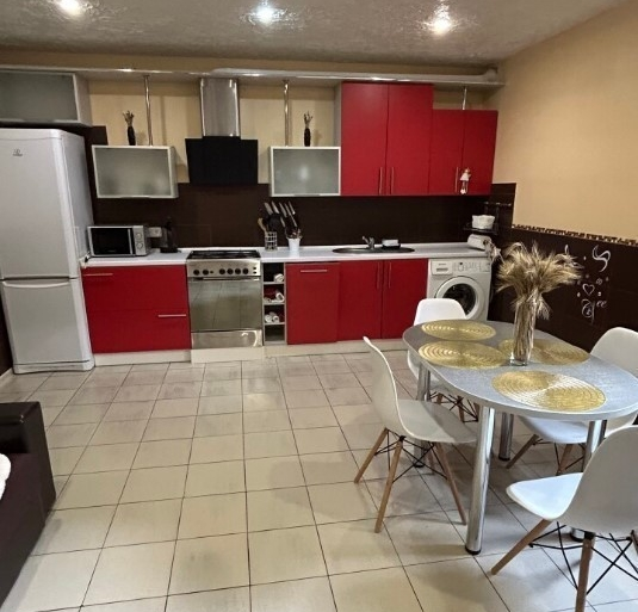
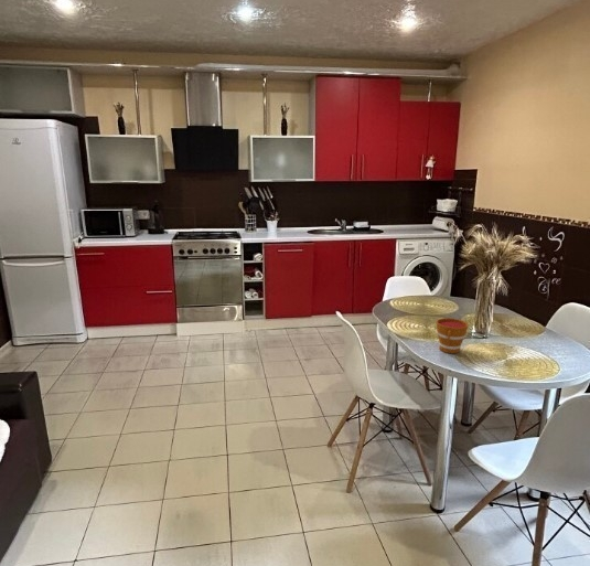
+ cup [436,317,470,354]
